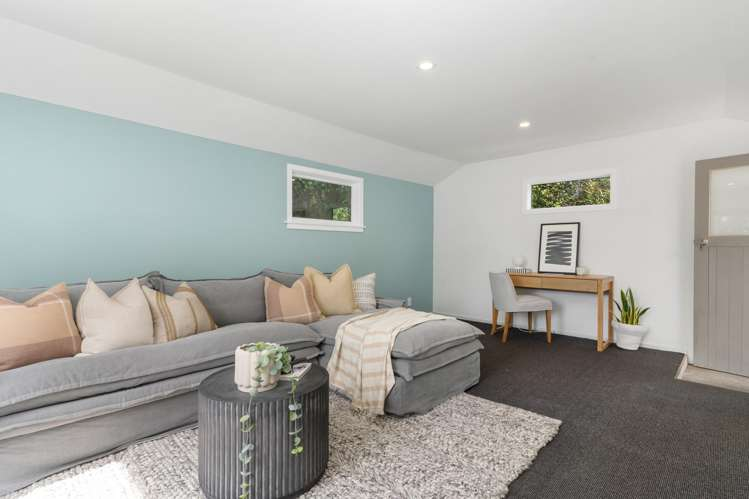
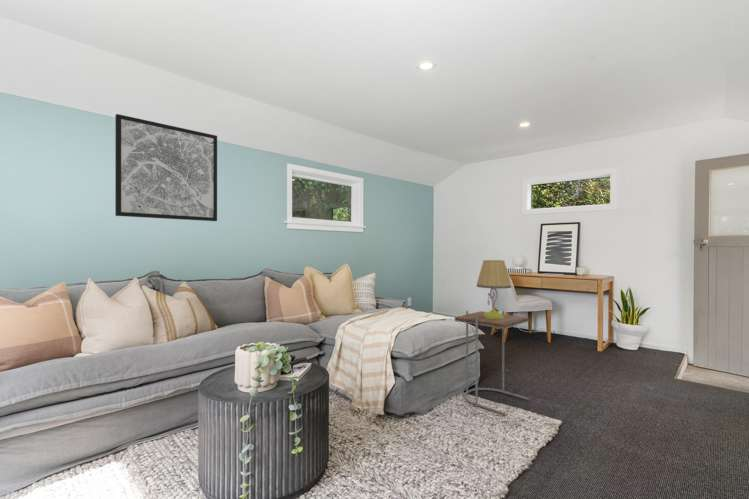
+ wall art [114,113,218,222]
+ table lamp [476,259,512,319]
+ side table [454,310,530,416]
